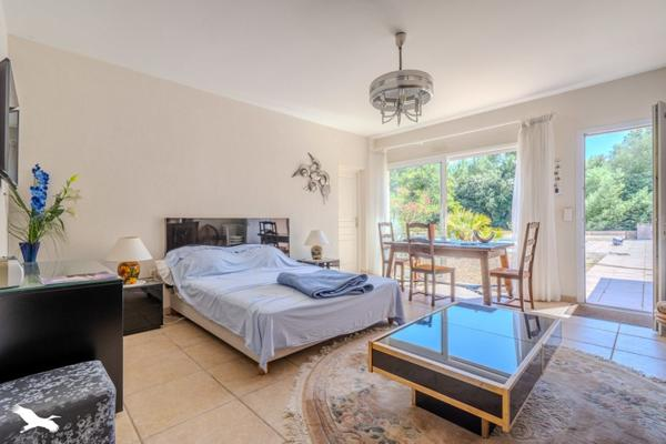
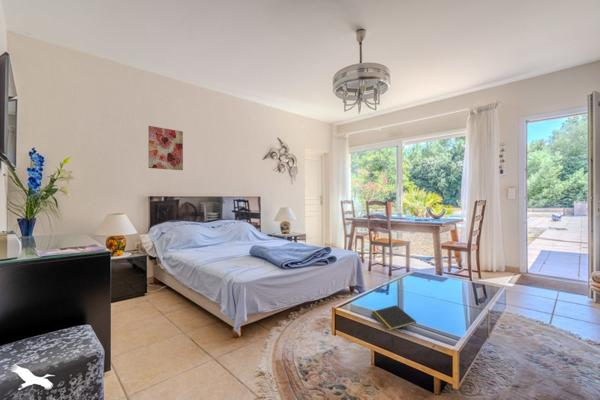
+ notepad [371,304,417,332]
+ wall art [148,125,184,171]
